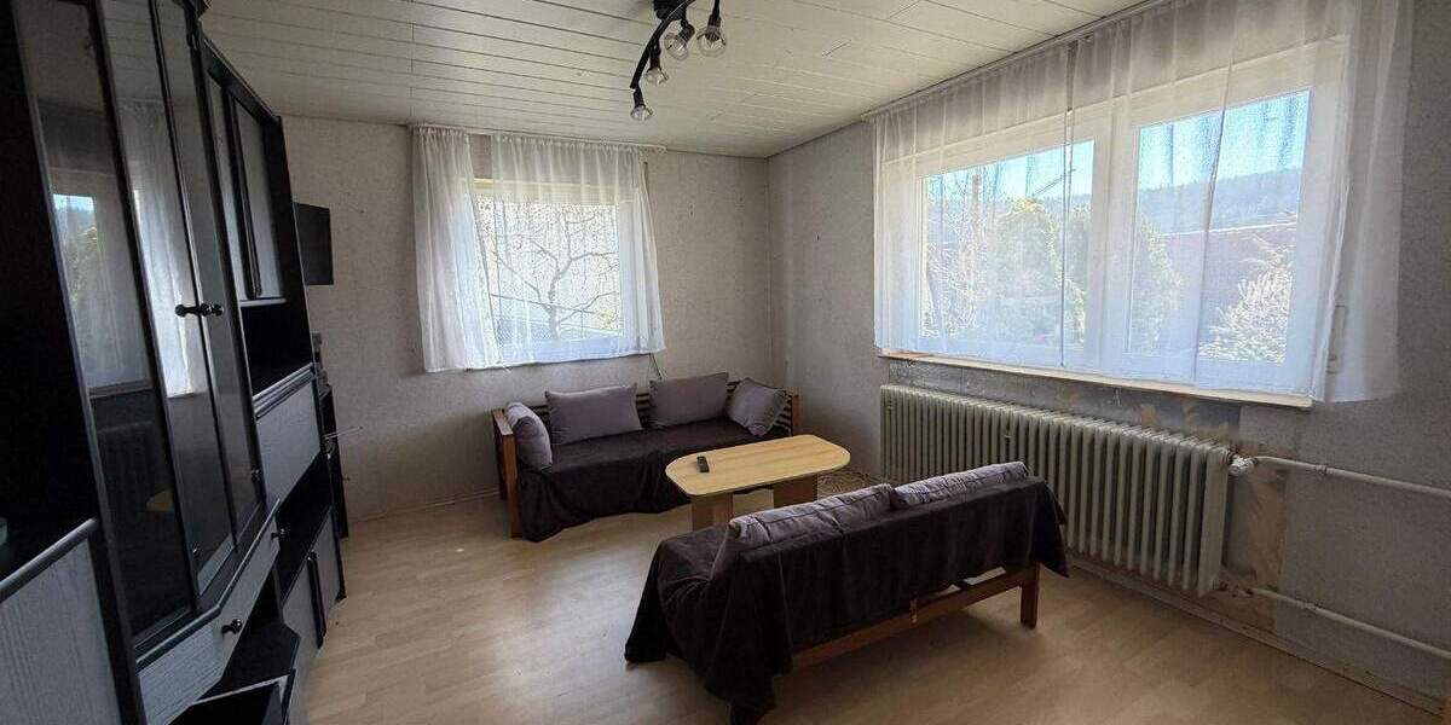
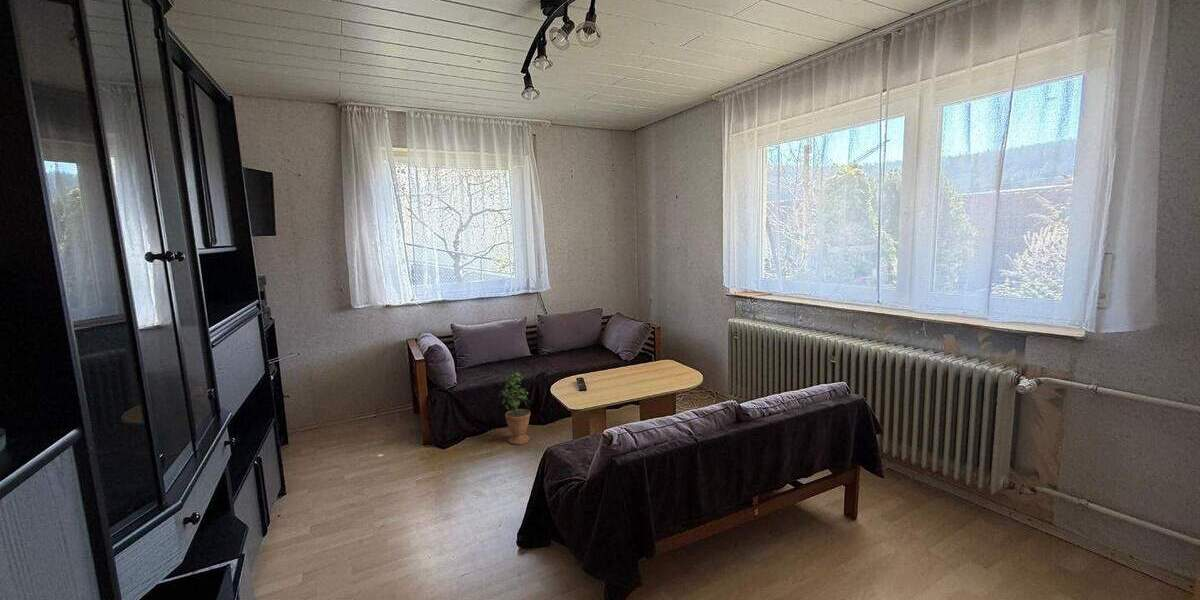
+ potted plant [498,368,531,445]
